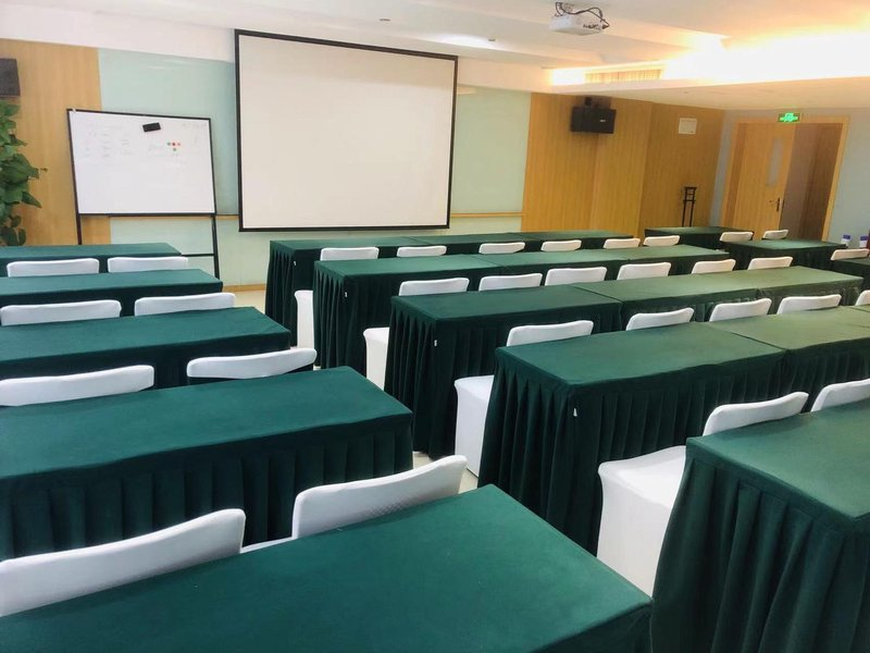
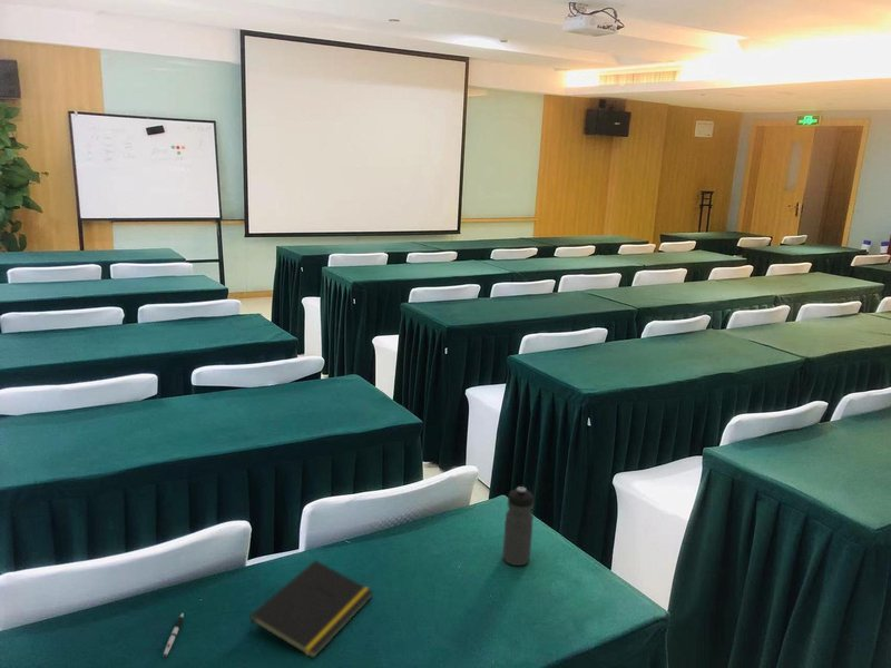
+ water bottle [501,485,535,567]
+ pen [163,611,185,658]
+ notepad [247,559,374,659]
